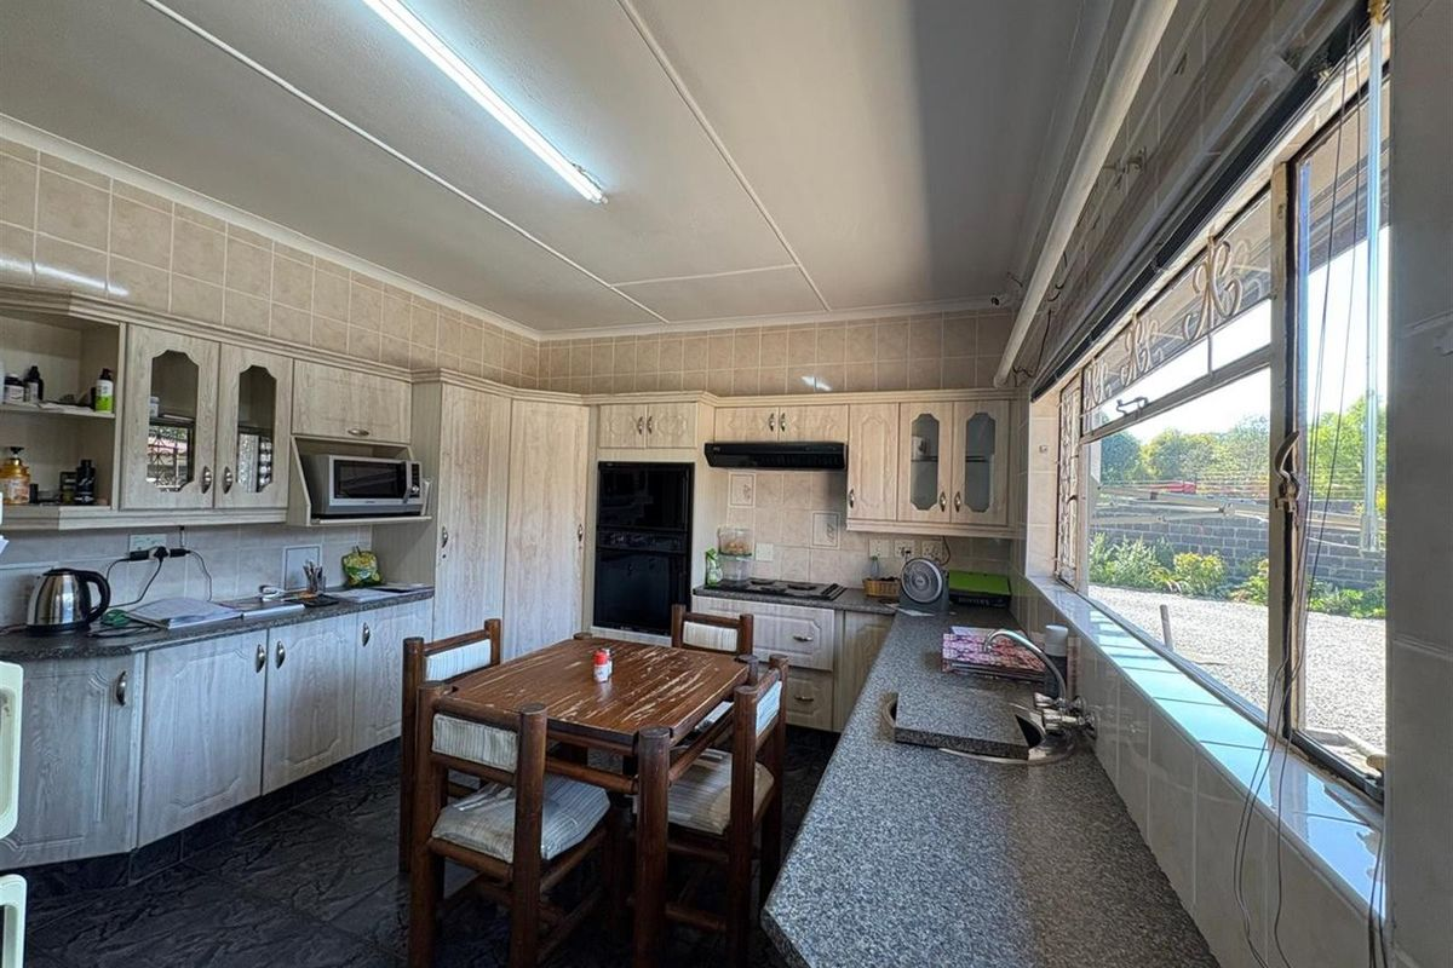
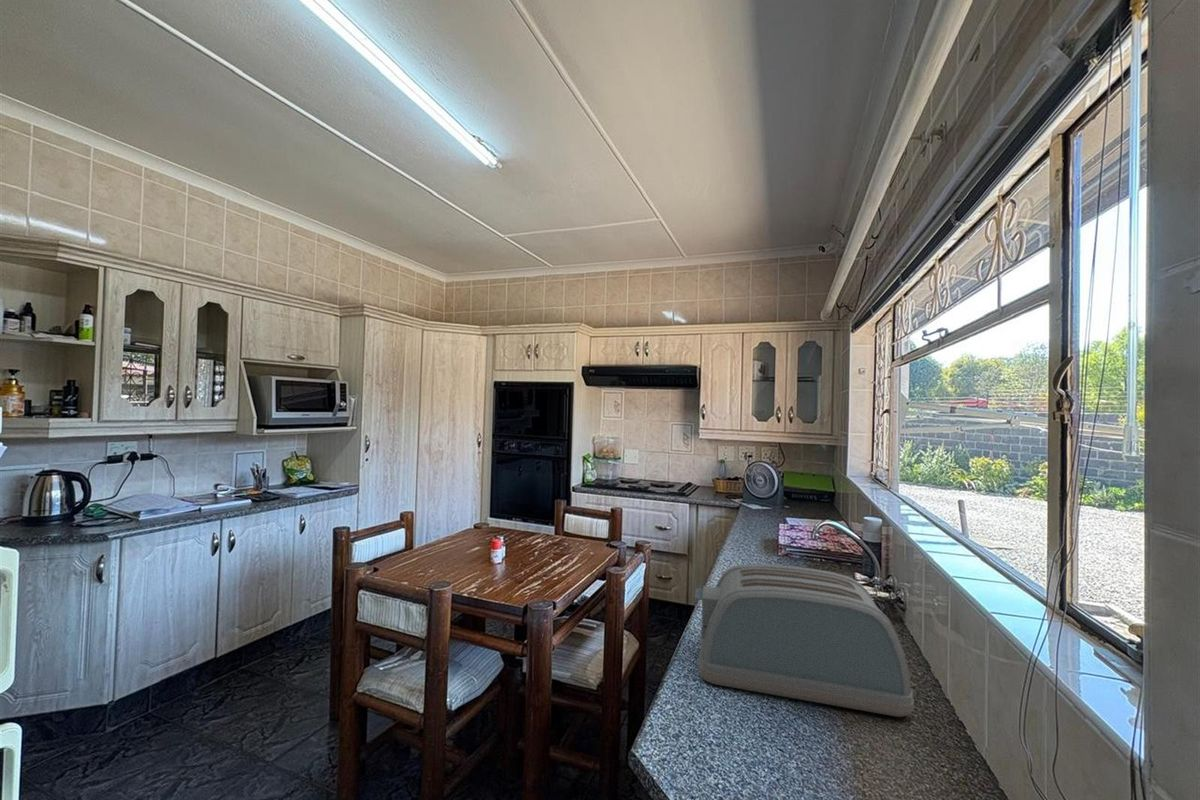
+ toaster [694,563,915,718]
